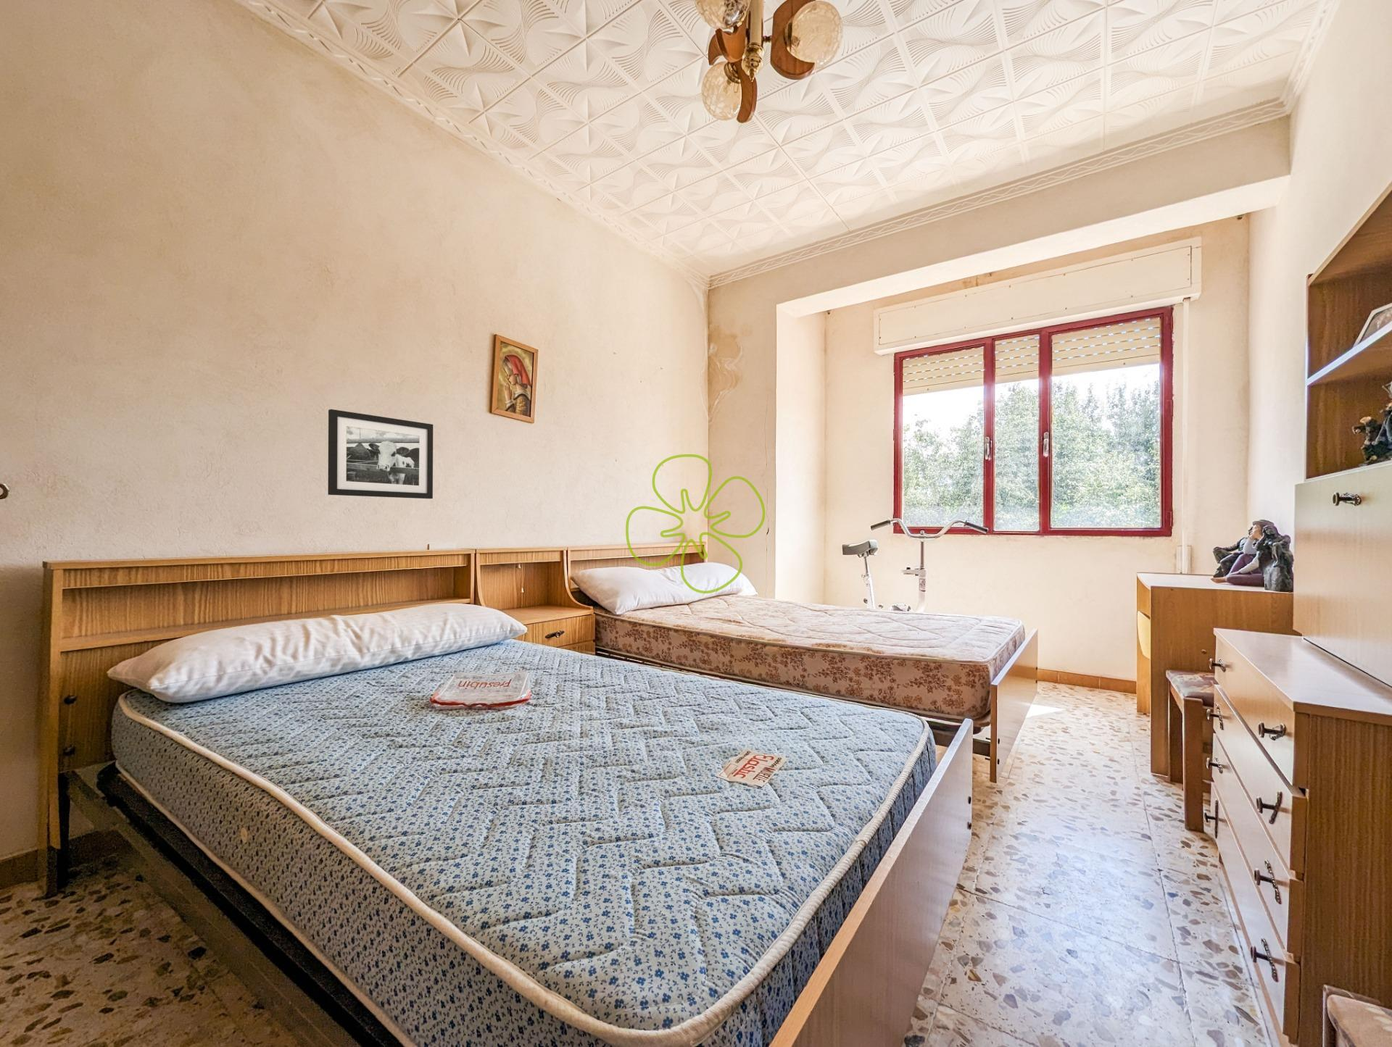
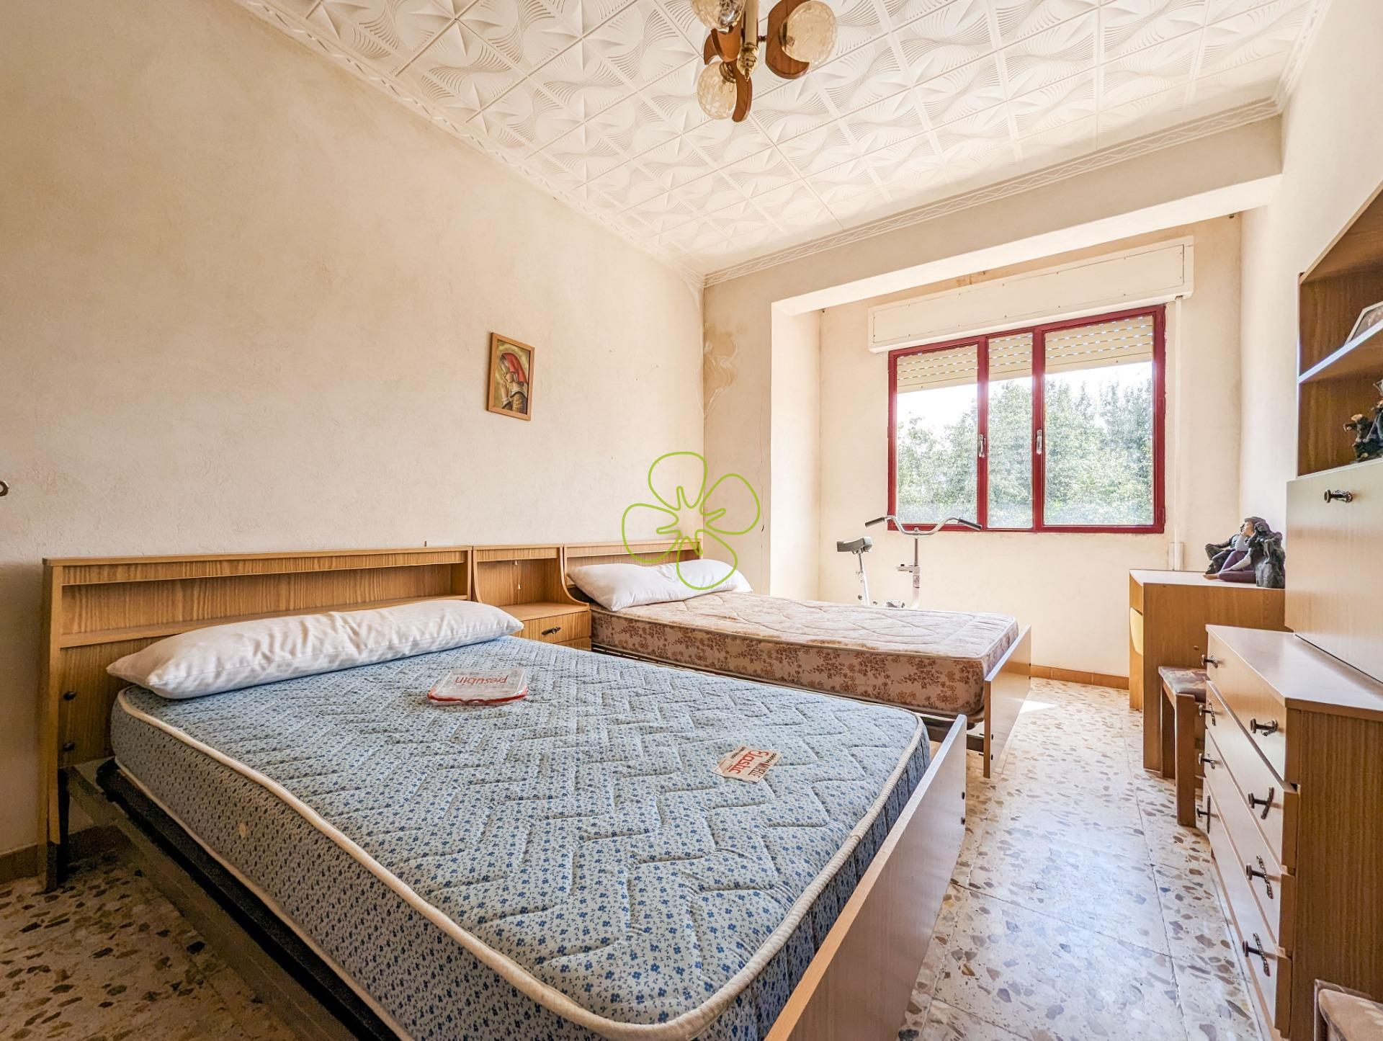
- picture frame [327,409,434,499]
